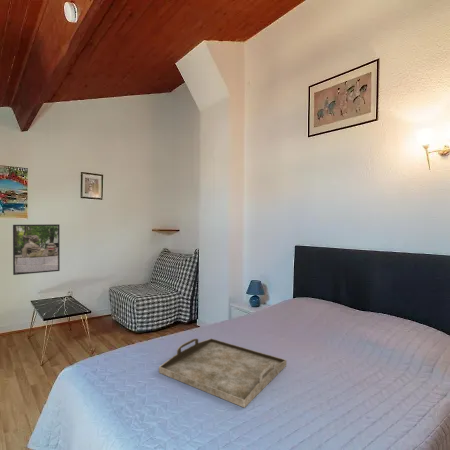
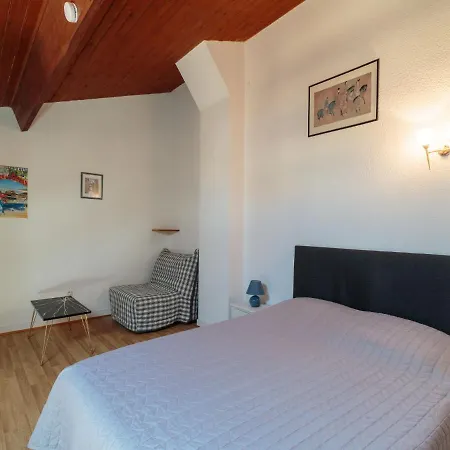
- serving tray [158,337,287,409]
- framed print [12,223,61,276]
